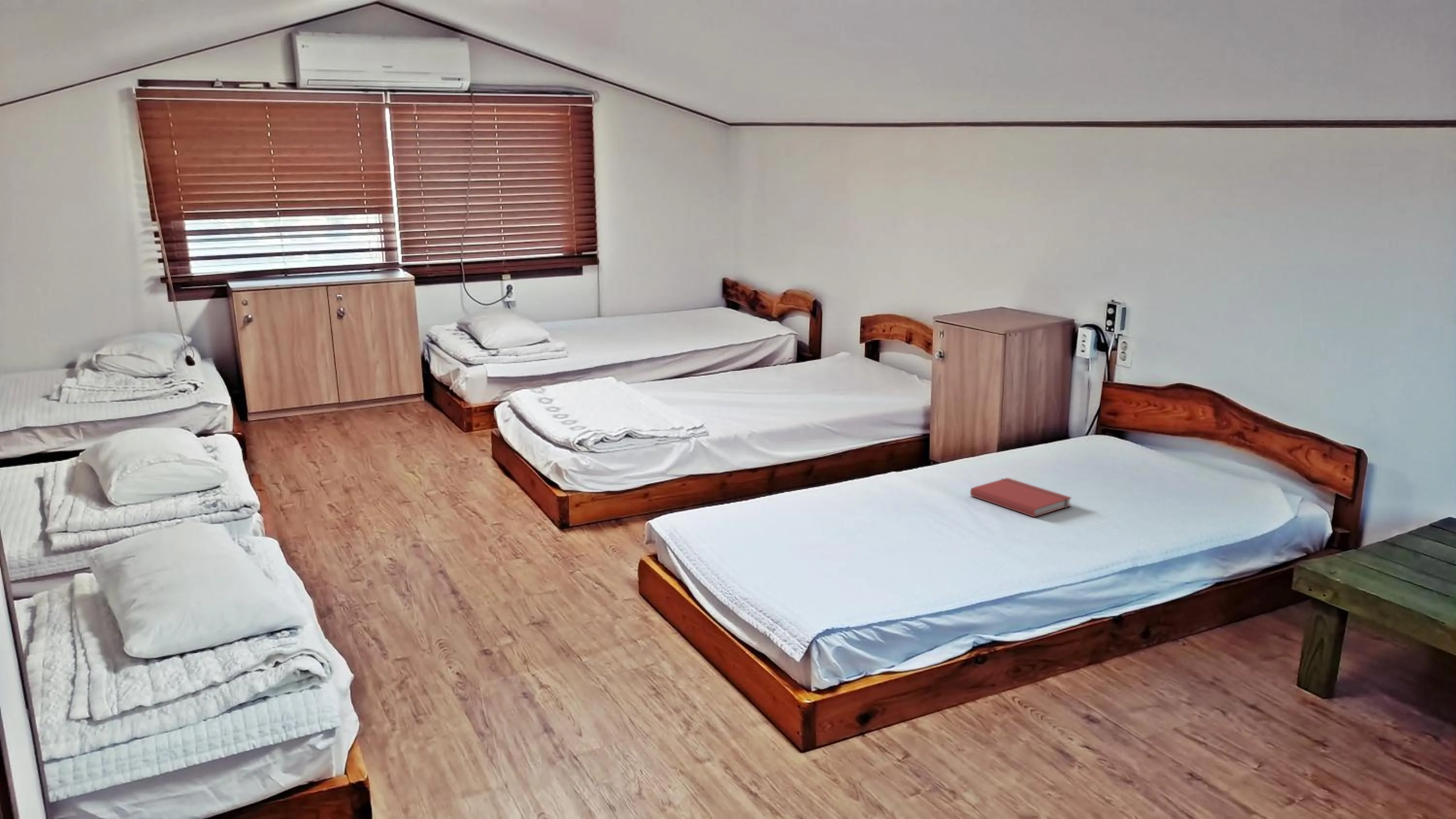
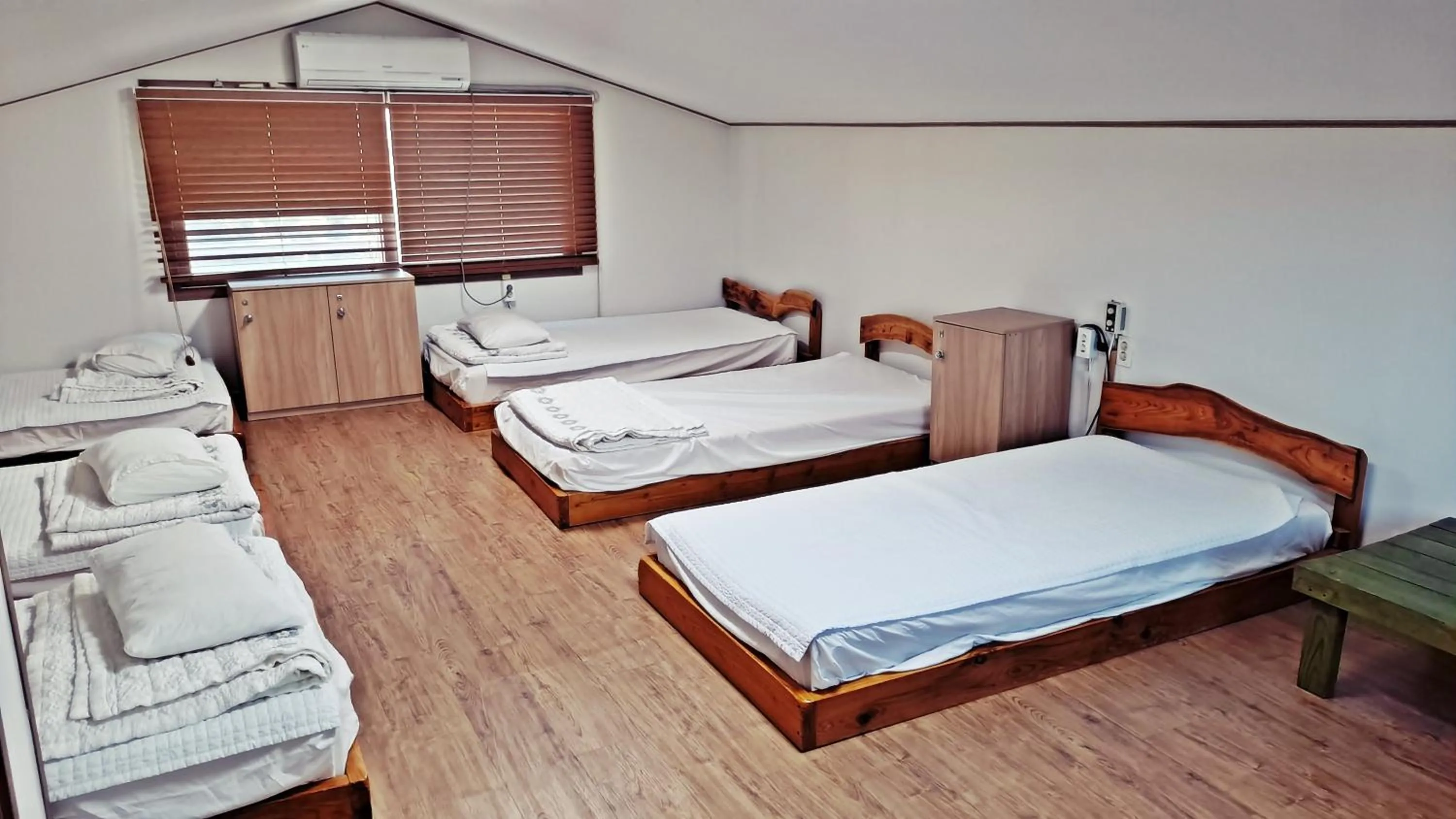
- book [970,477,1072,518]
